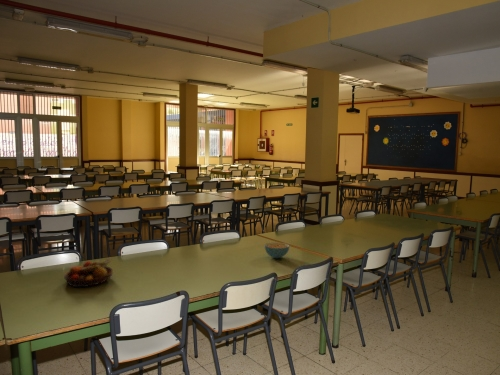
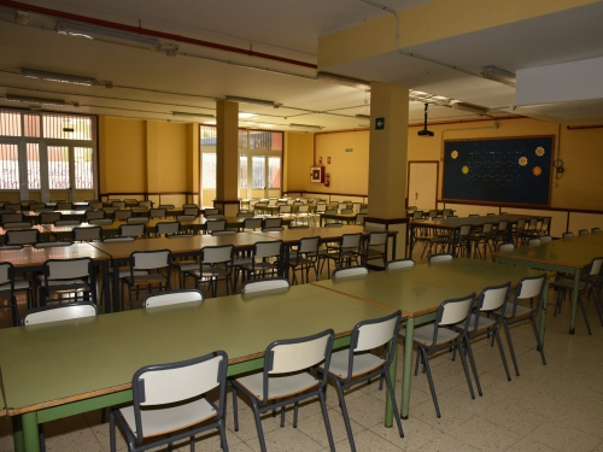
- cereal bowl [263,241,290,259]
- fruit bowl [63,257,114,288]
